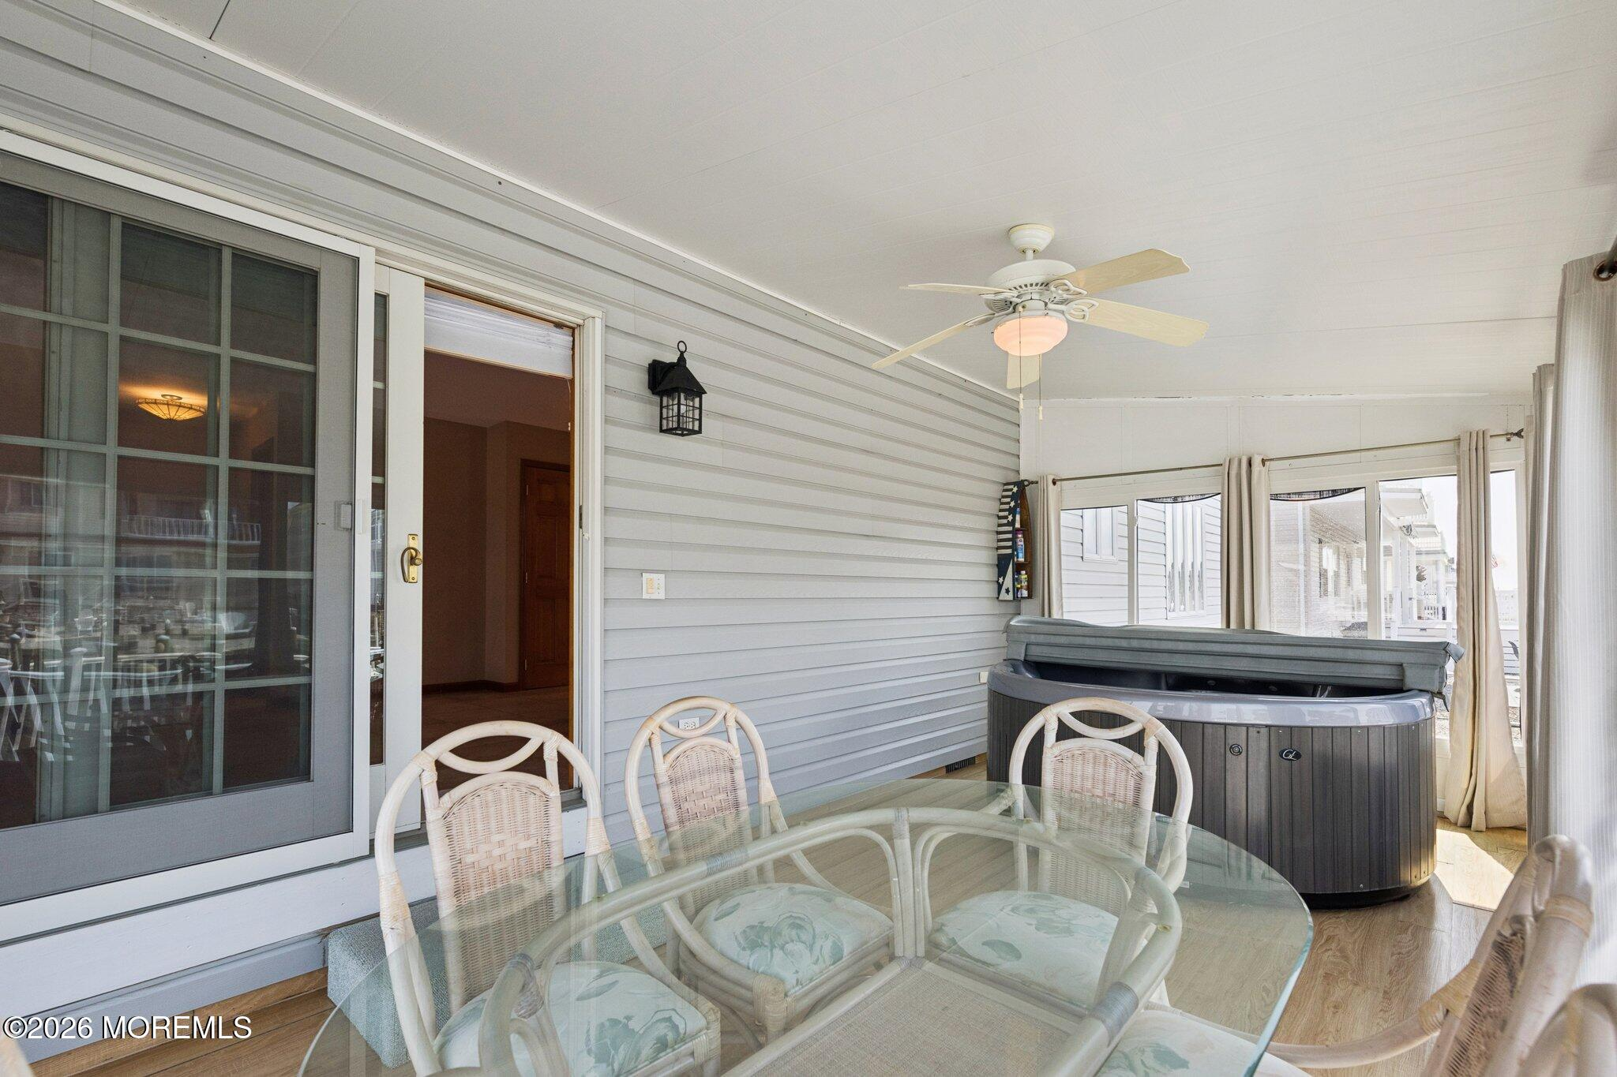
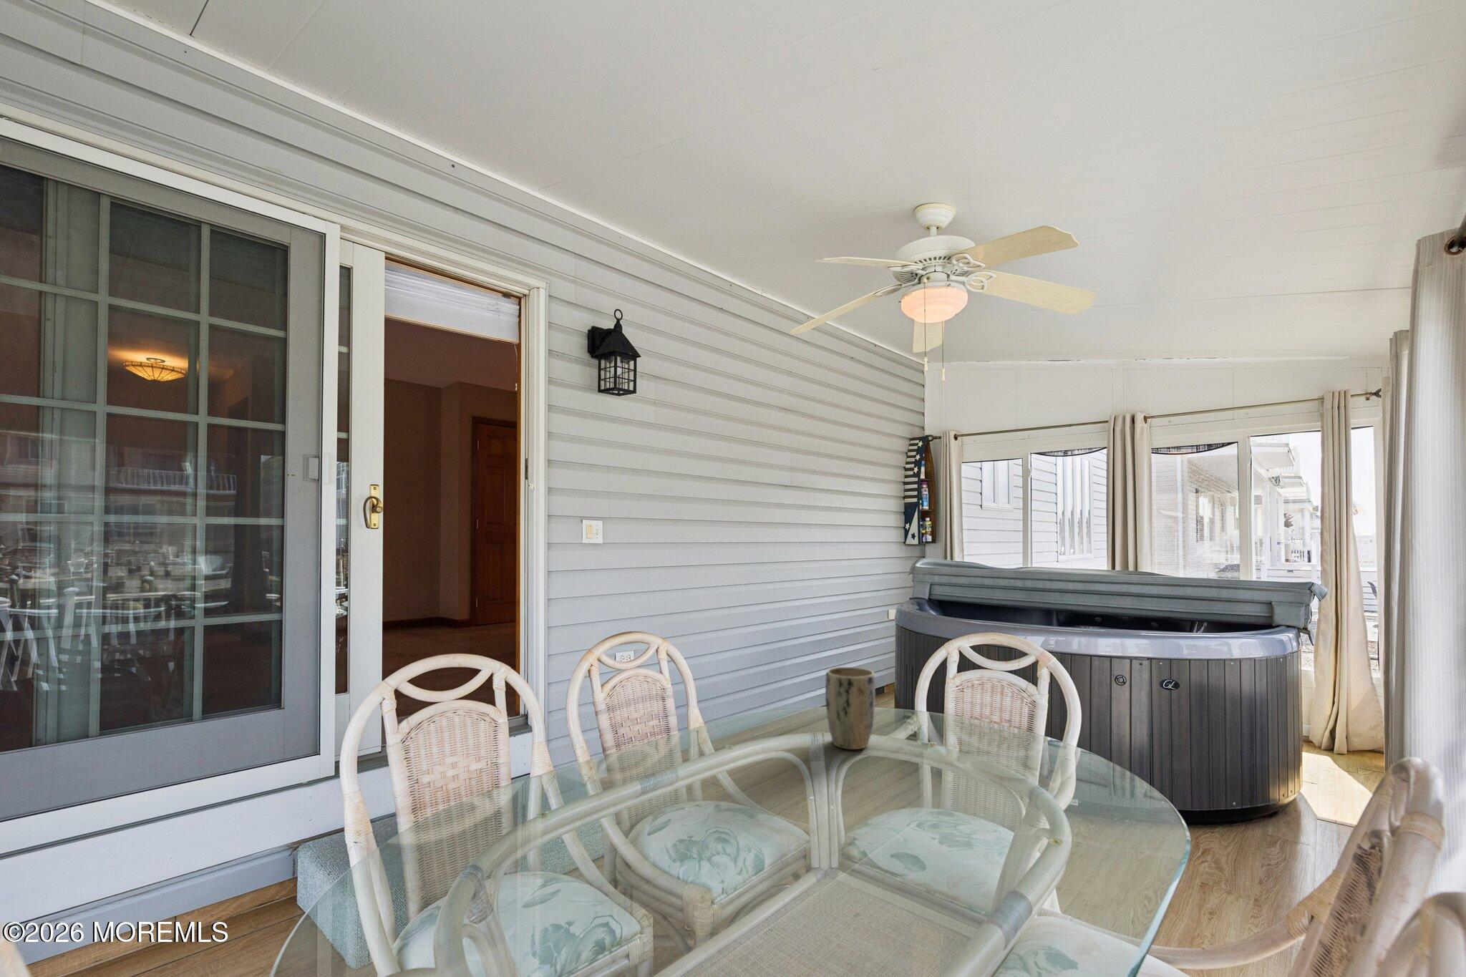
+ plant pot [825,666,876,750]
